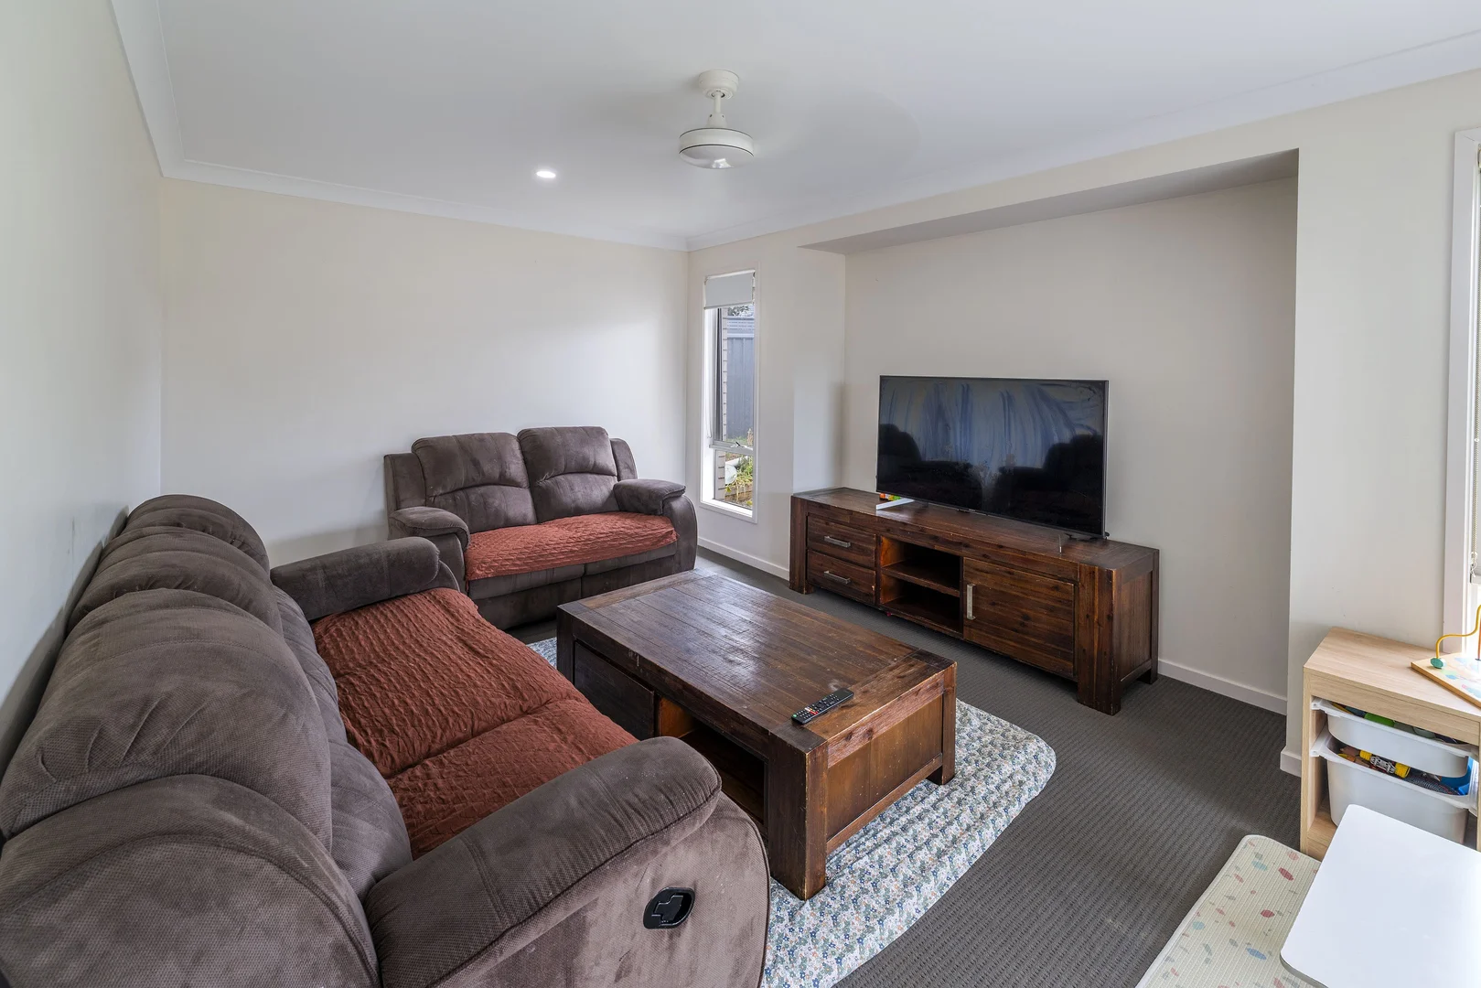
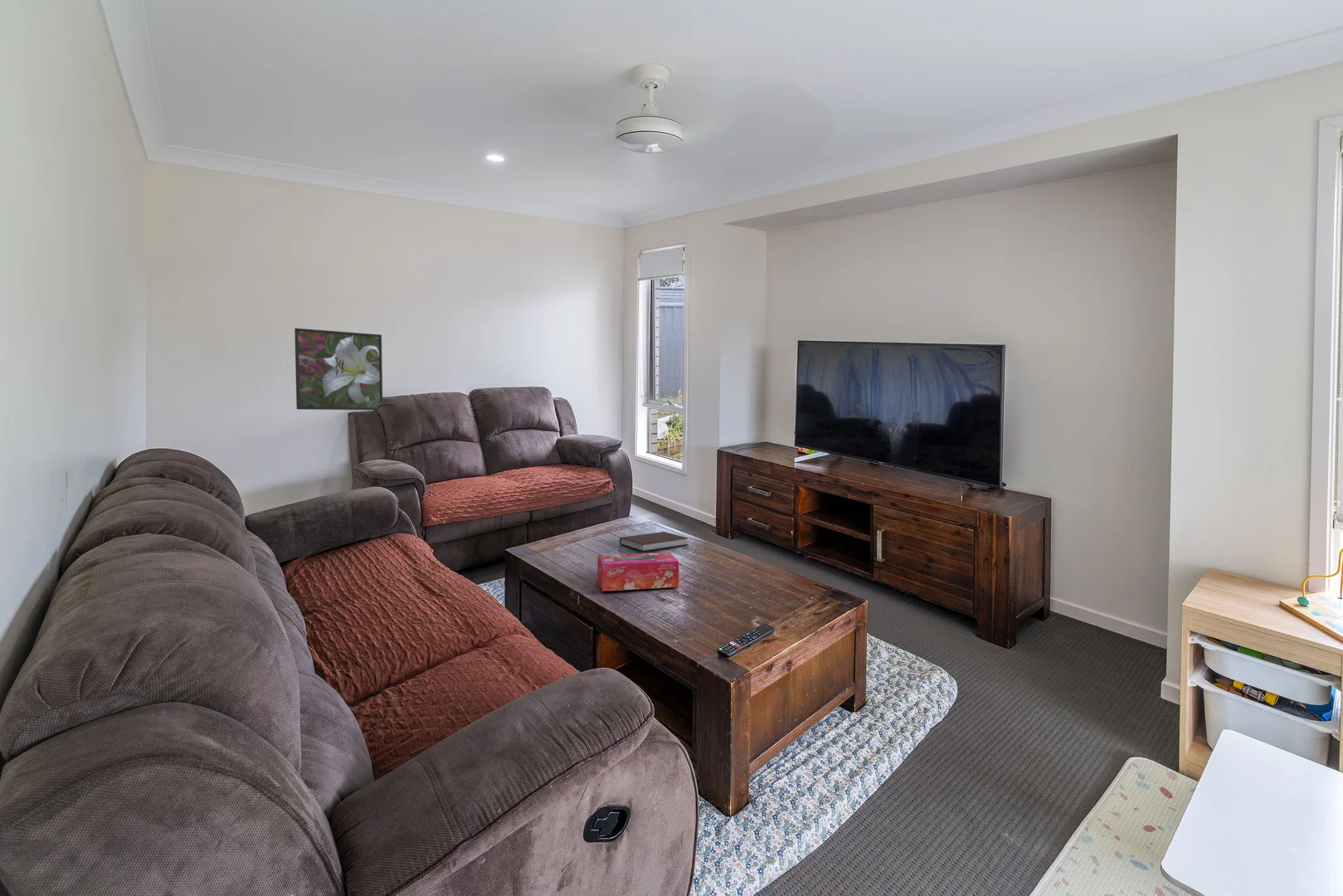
+ notebook [619,531,689,553]
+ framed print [294,328,383,411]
+ tissue box [597,552,679,592]
